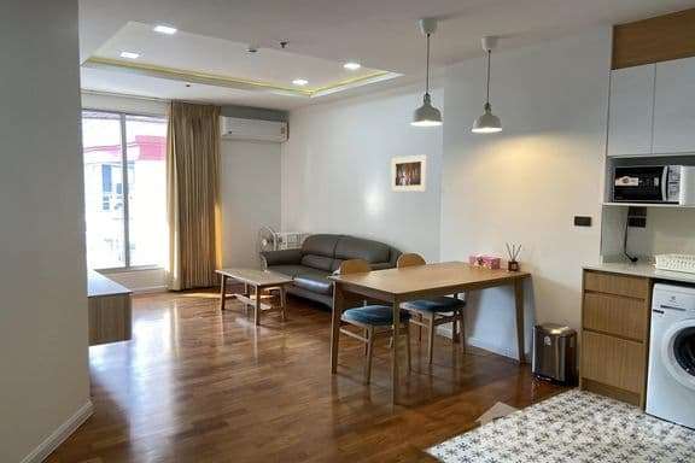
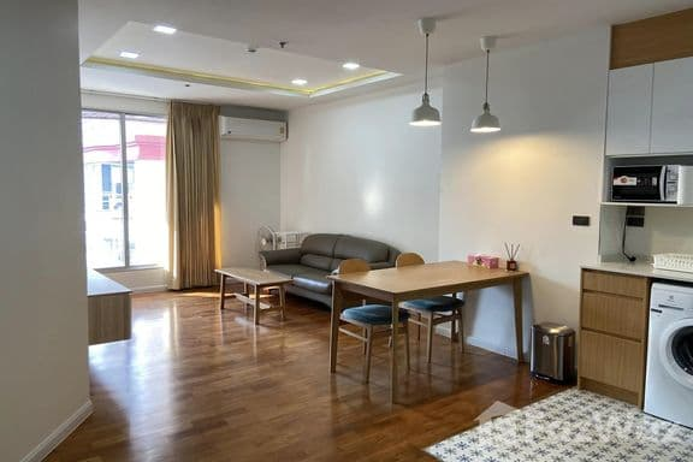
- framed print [390,153,427,193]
